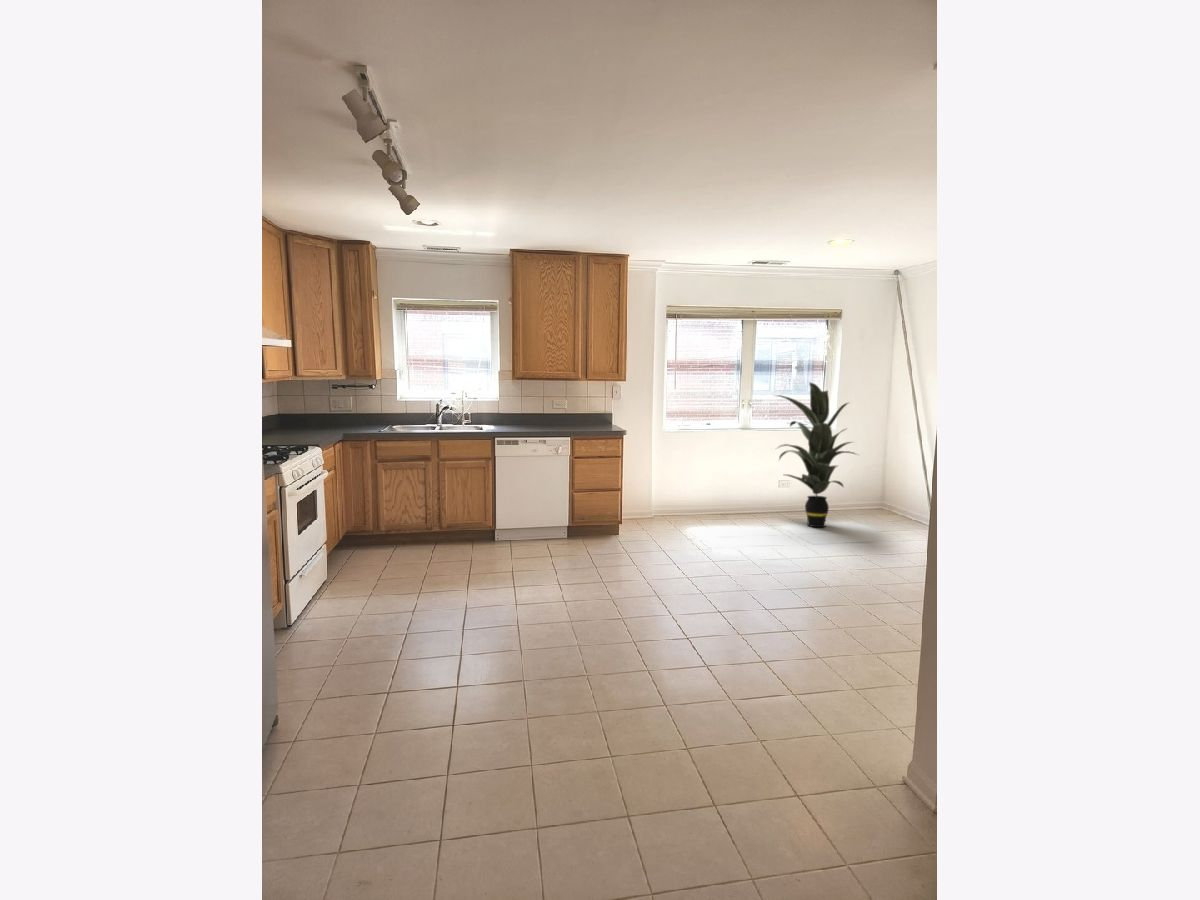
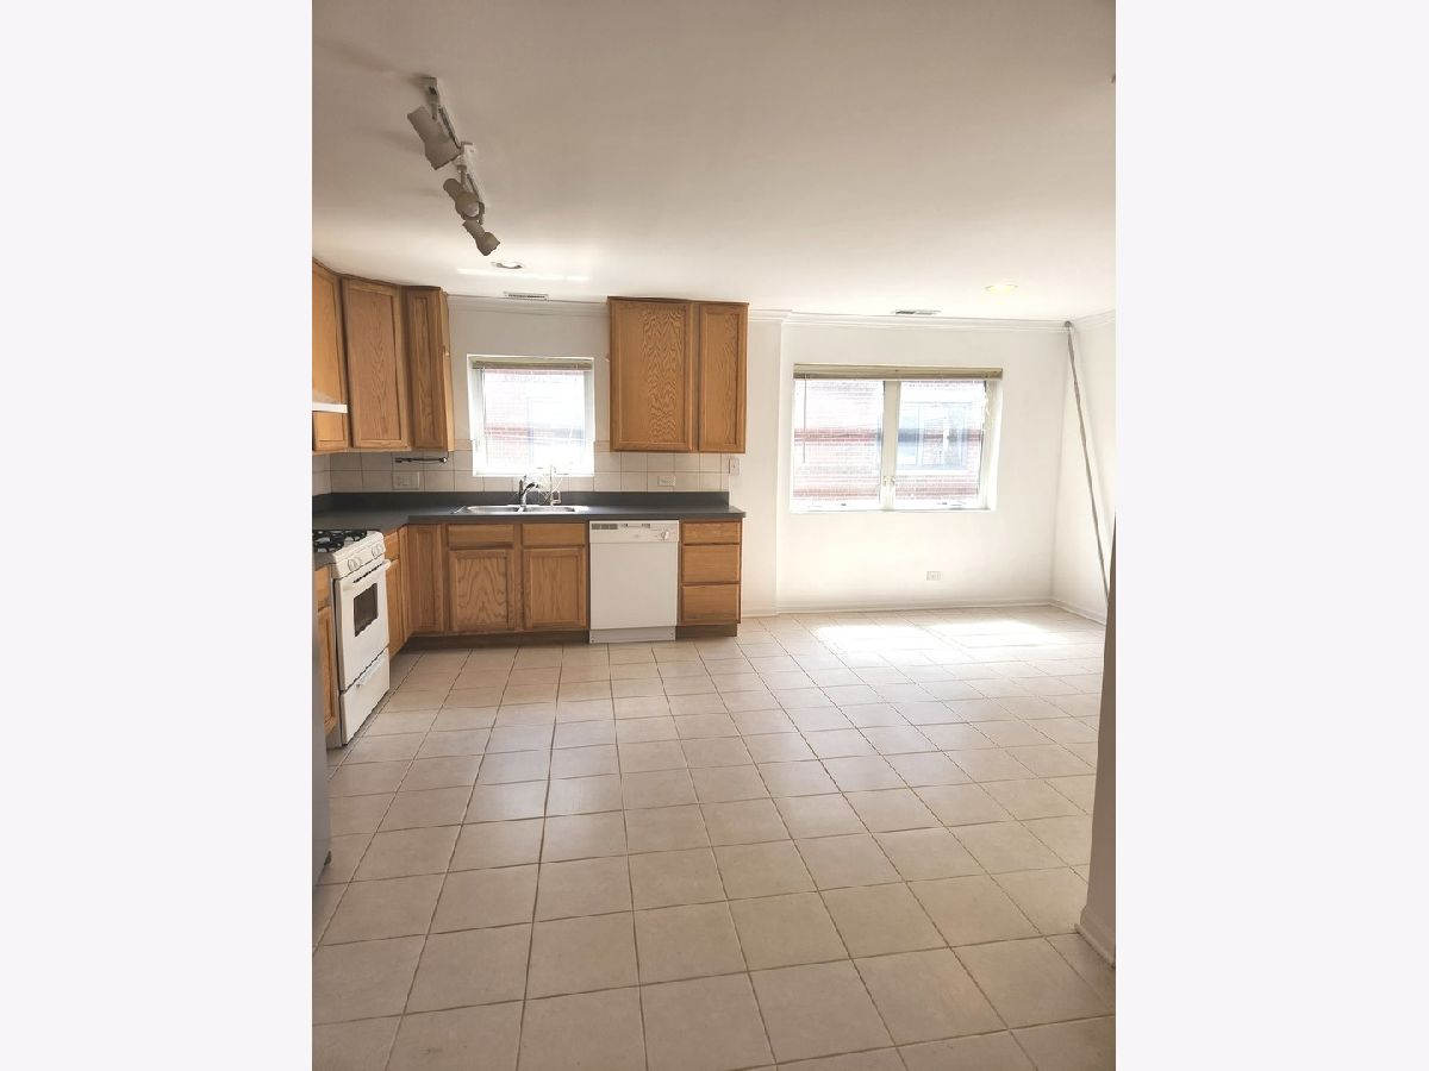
- indoor plant [774,381,859,528]
